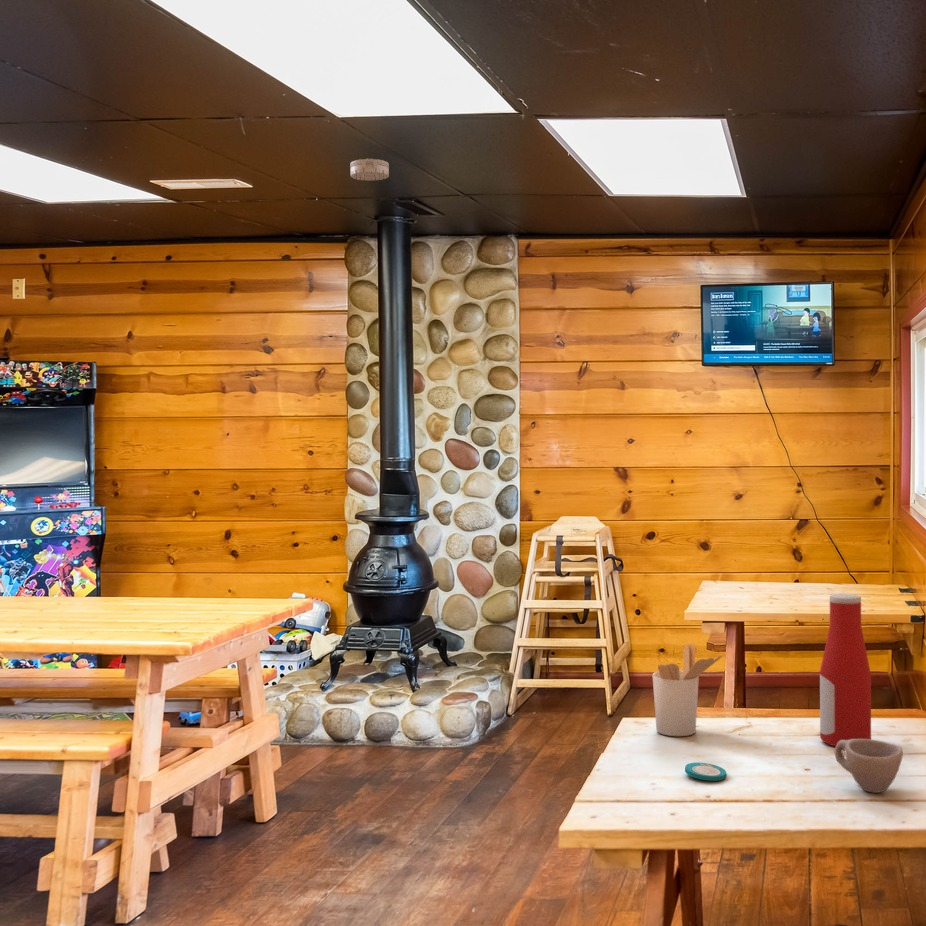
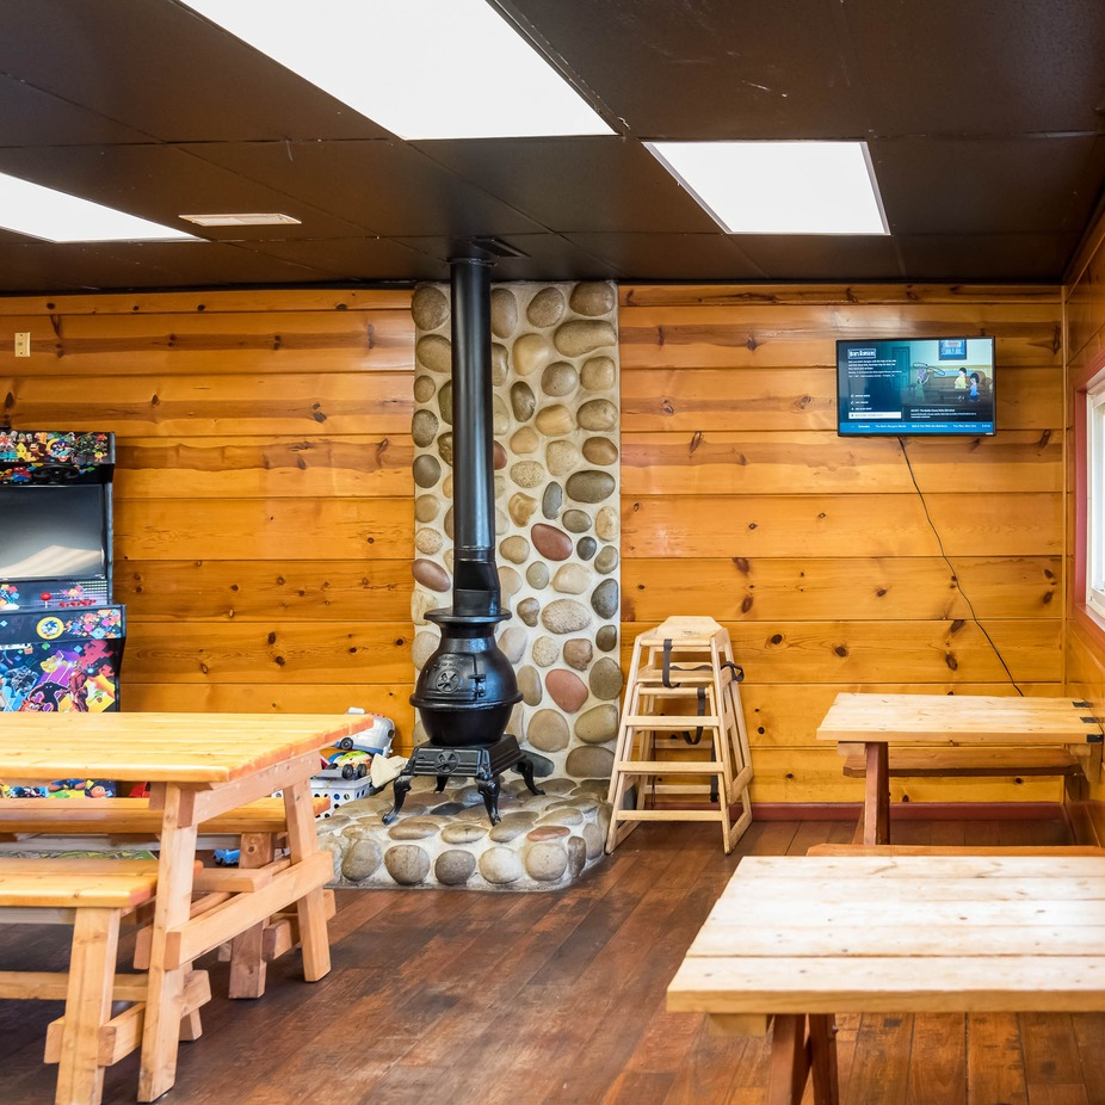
- smoke detector [349,158,390,181]
- plate [684,761,727,782]
- bottle [819,593,872,747]
- cup [834,739,904,794]
- utensil holder [651,643,723,737]
